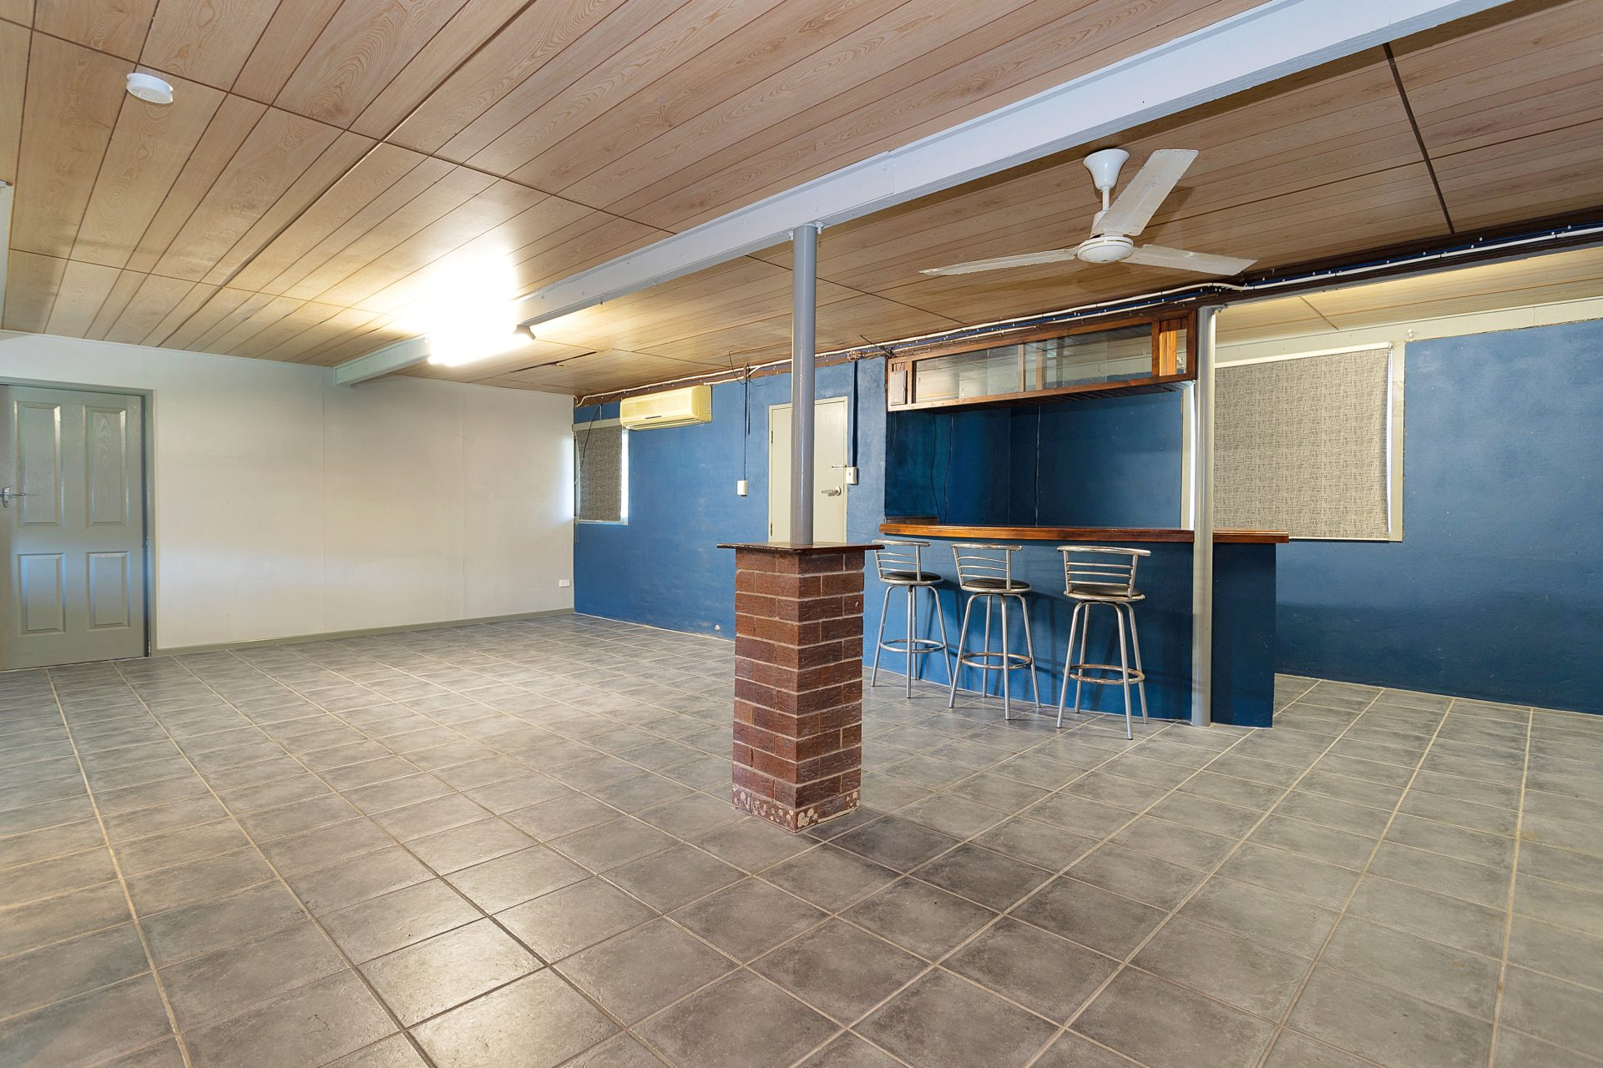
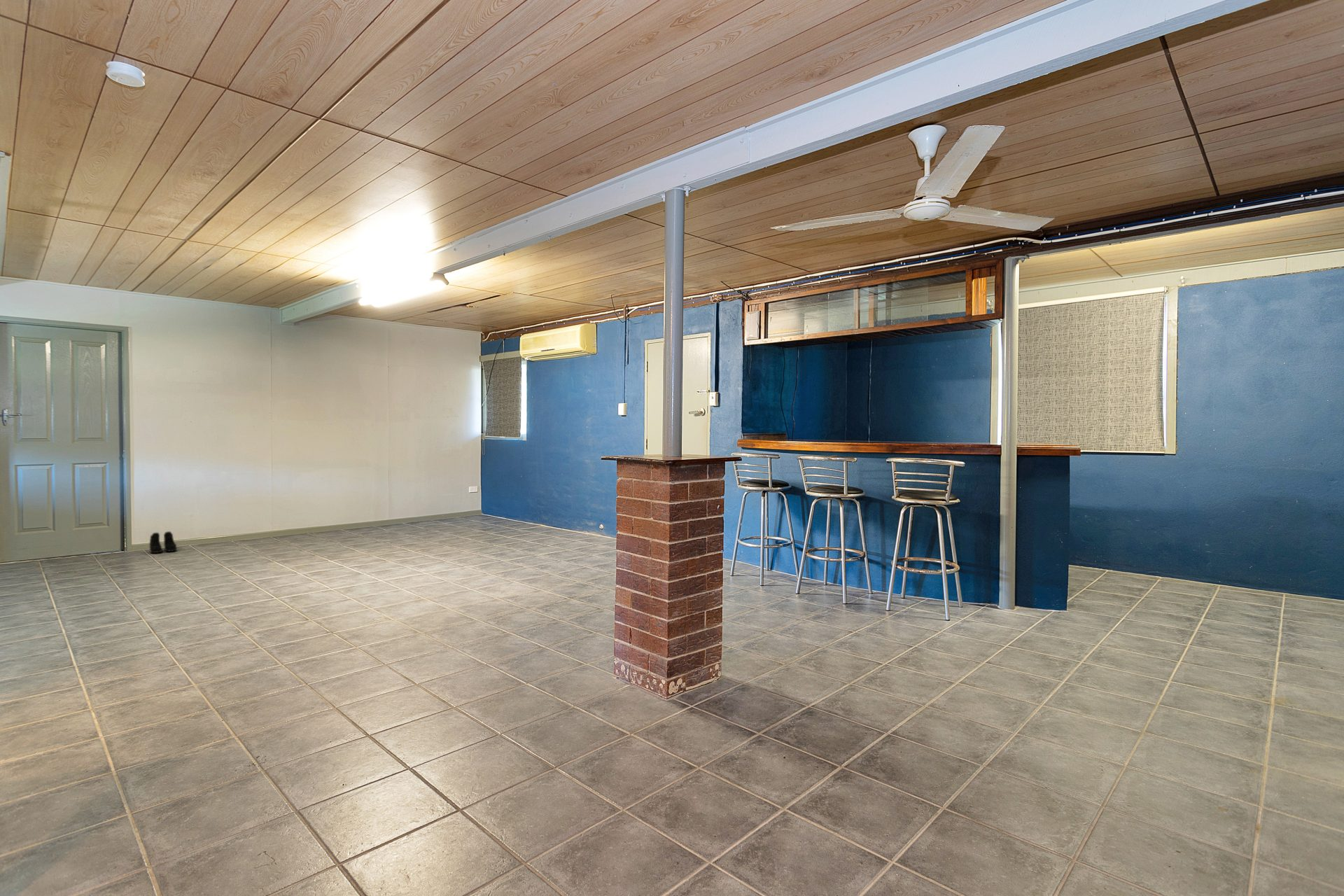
+ boots [149,531,178,554]
